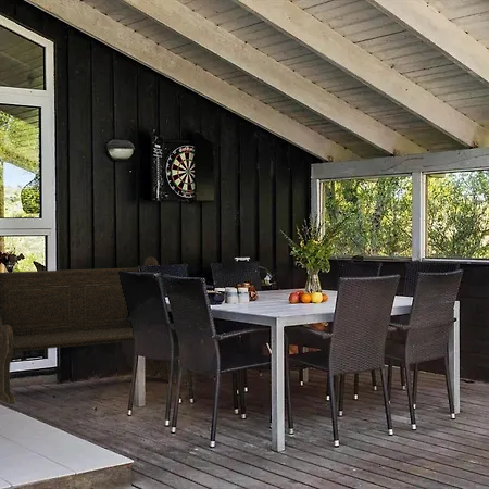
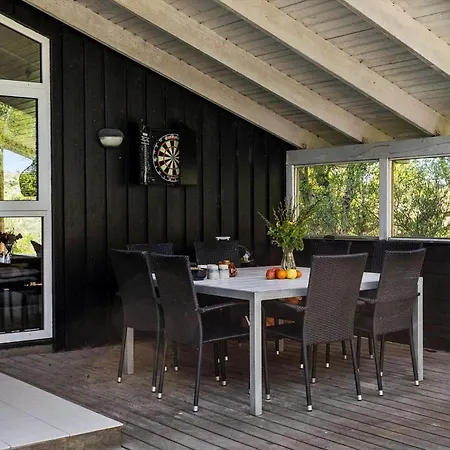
- bench [0,255,177,405]
